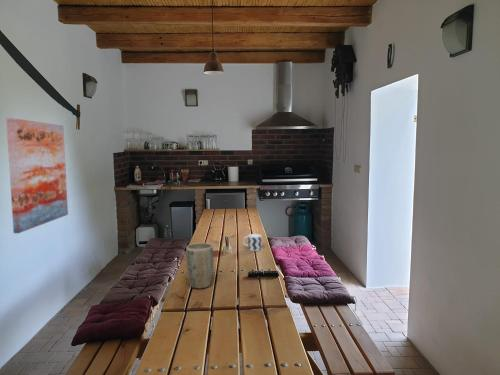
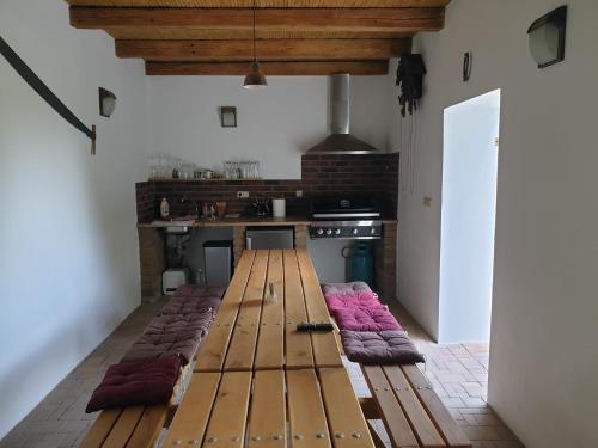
- wall art [5,117,69,234]
- cup [242,233,263,252]
- plant pot [185,242,214,289]
